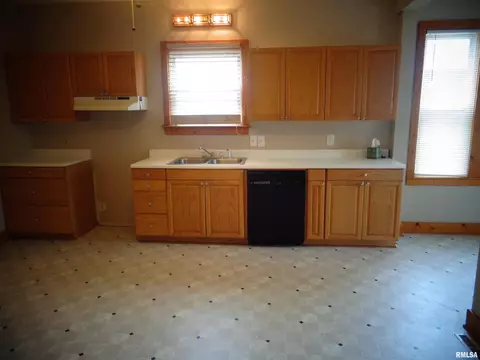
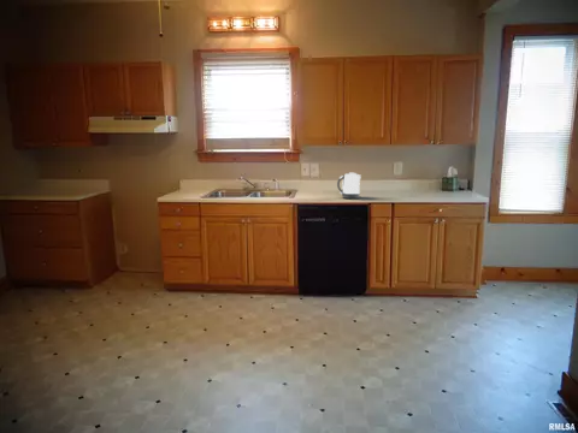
+ kettle [336,172,362,200]
